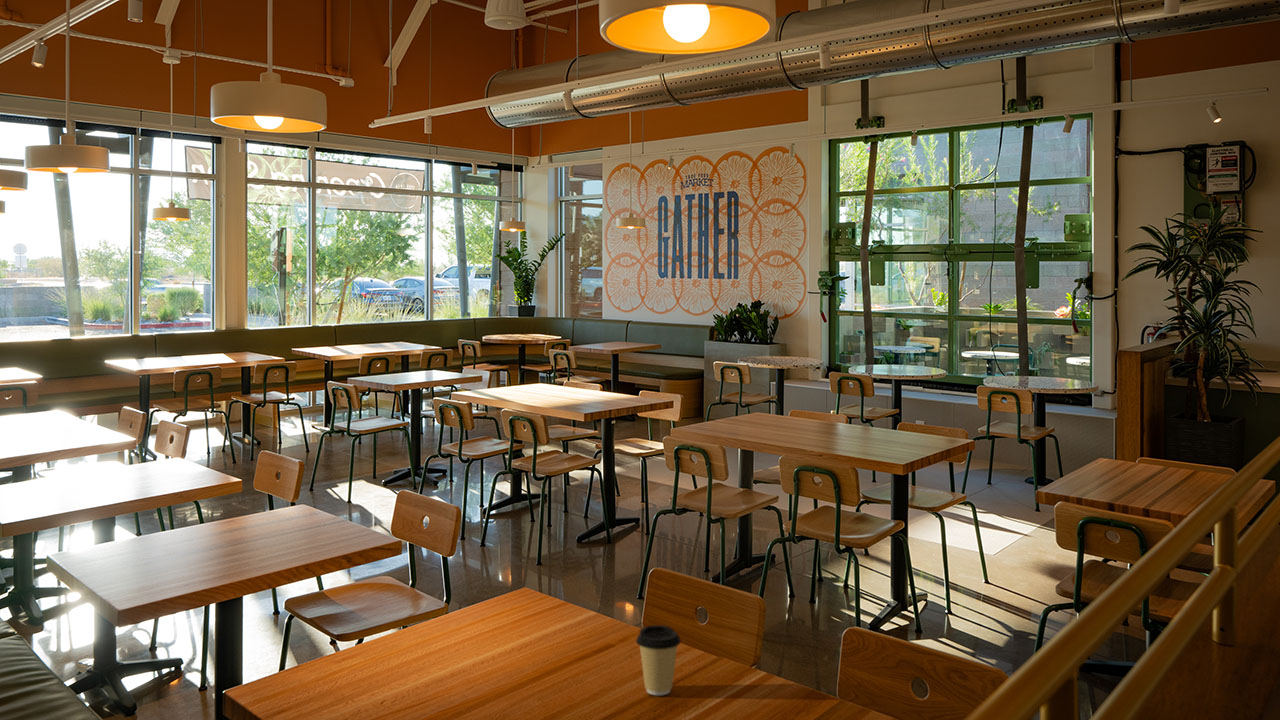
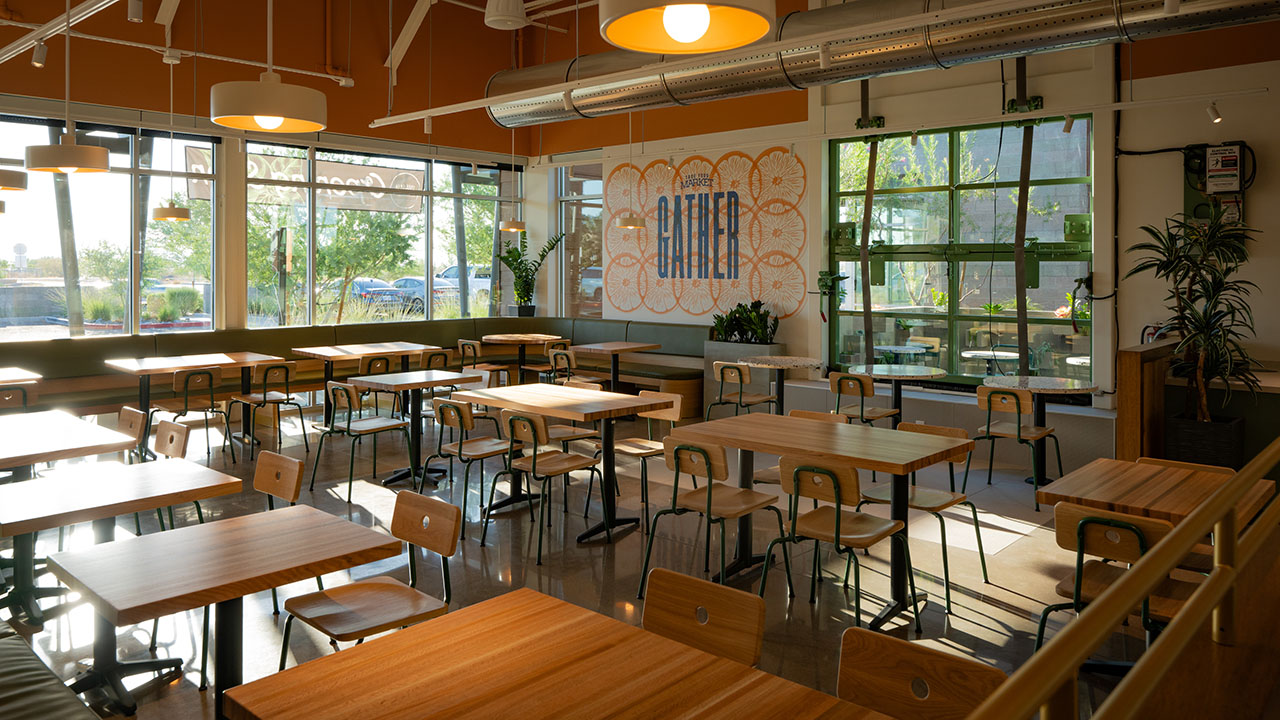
- coffee cup [635,624,682,696]
